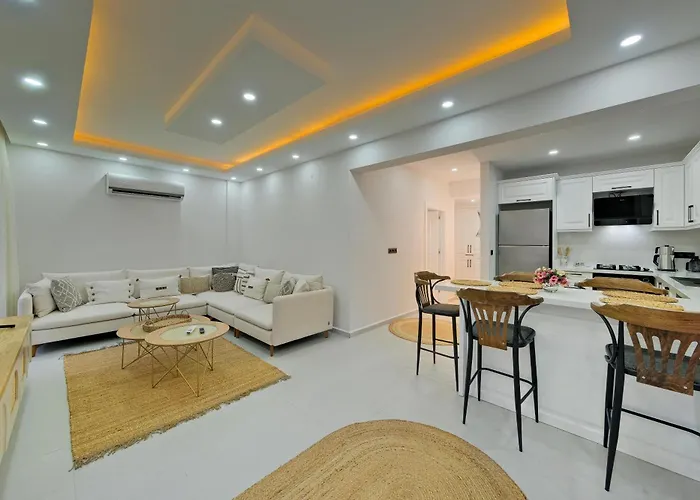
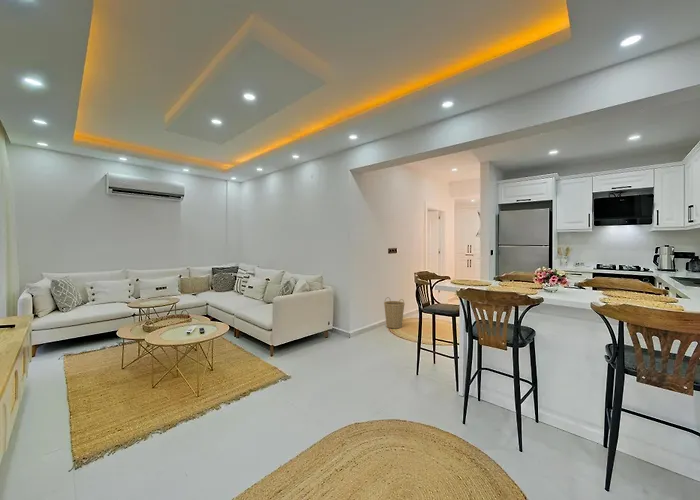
+ basket [383,296,406,330]
